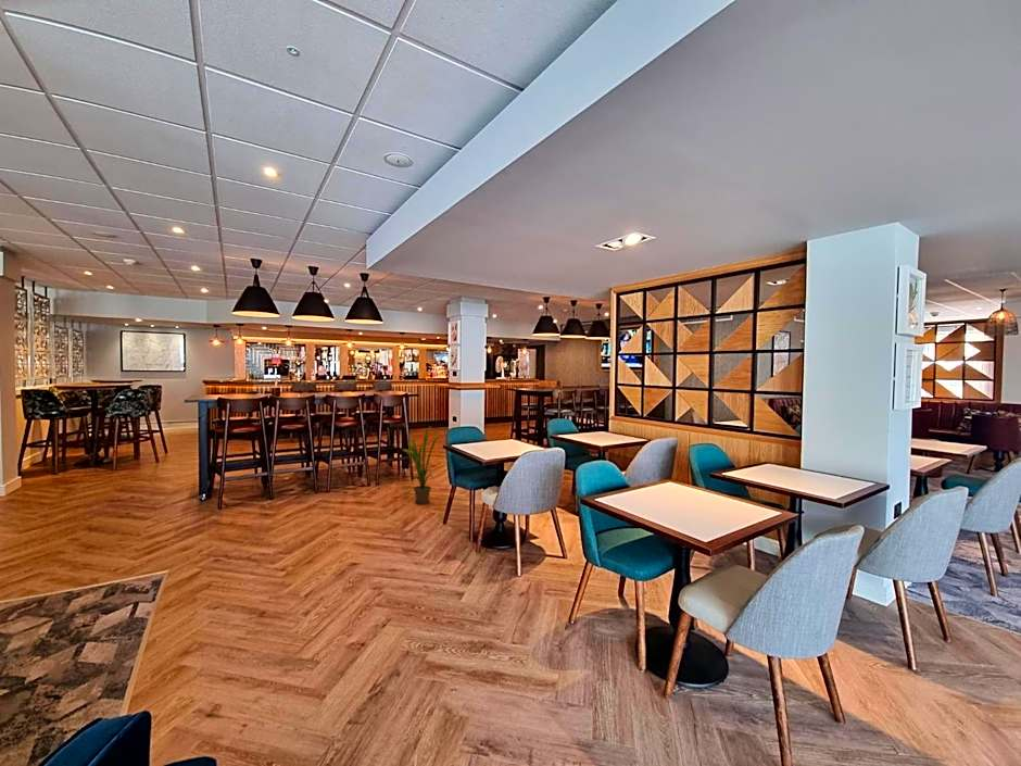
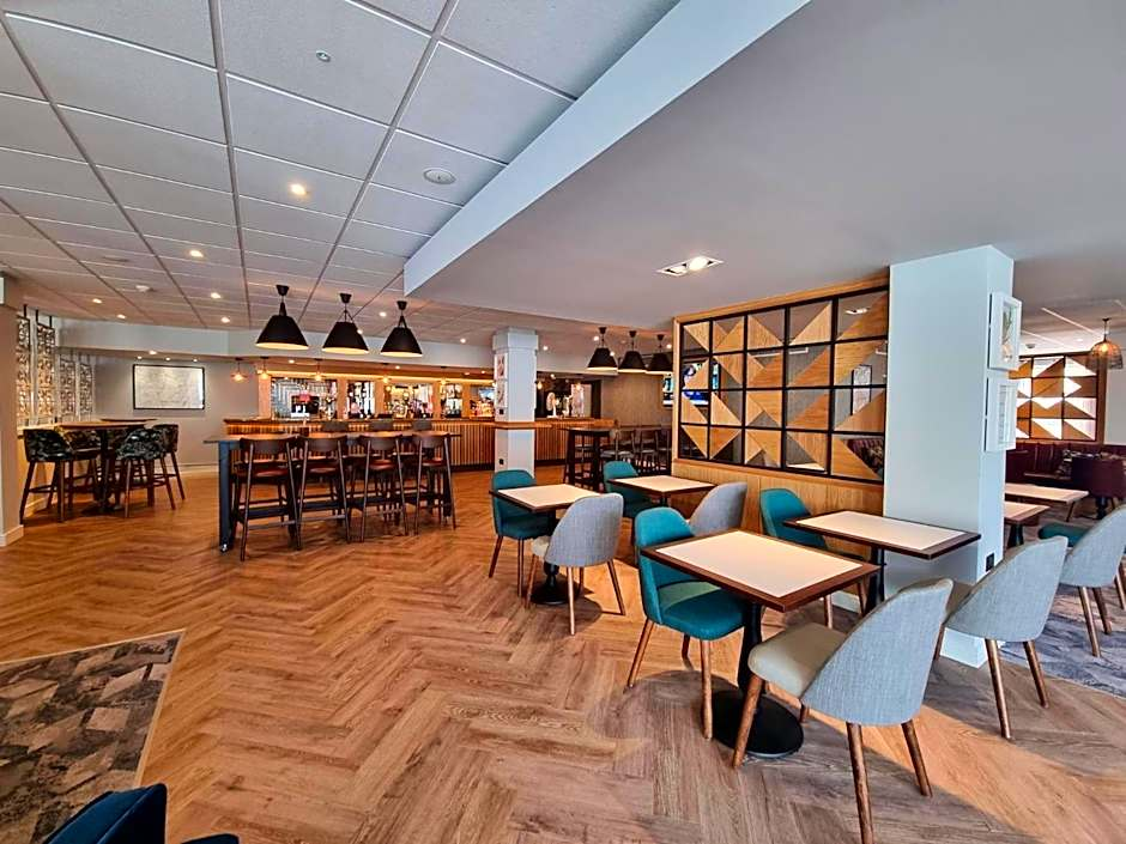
- house plant [402,424,445,505]
